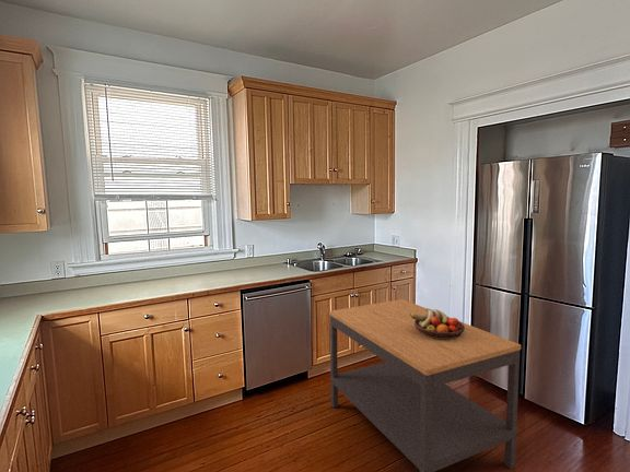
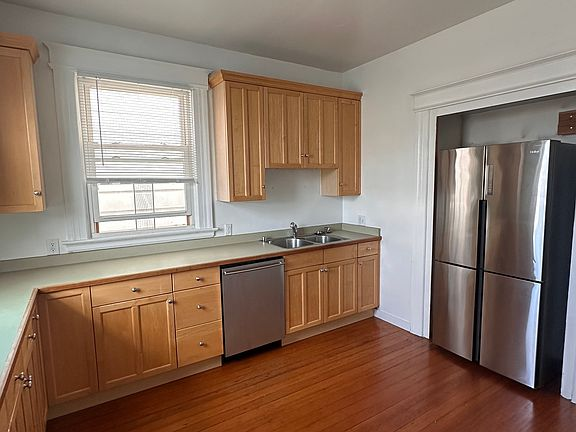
- fruit bowl [410,307,465,339]
- side table [328,298,522,472]
